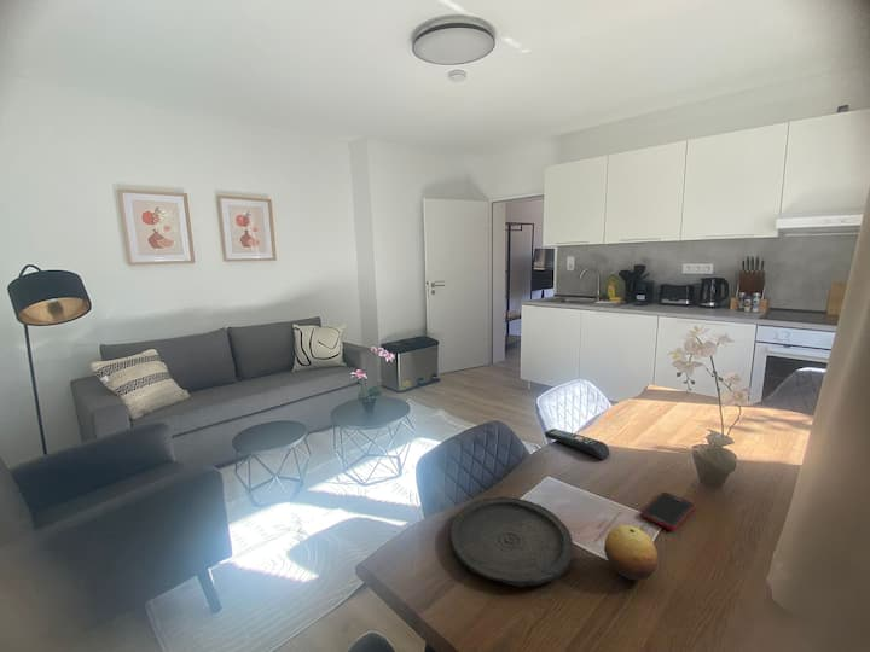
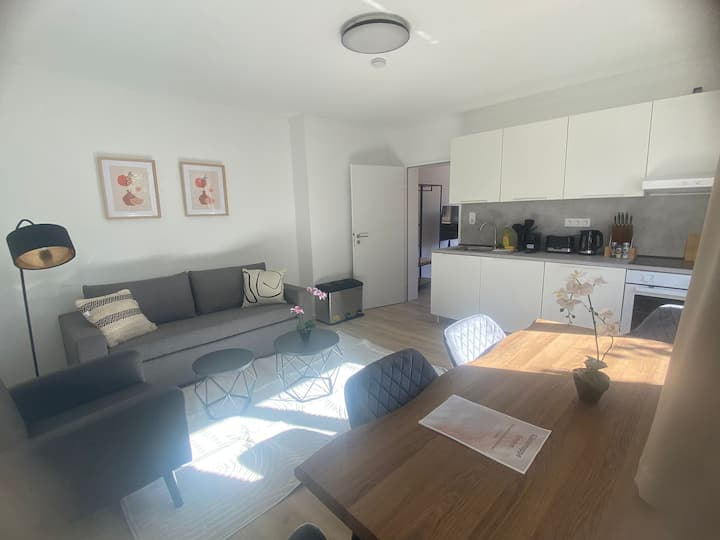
- cell phone [639,491,695,531]
- plate [448,495,574,588]
- remote control [544,427,611,460]
- fruit [603,524,660,582]
